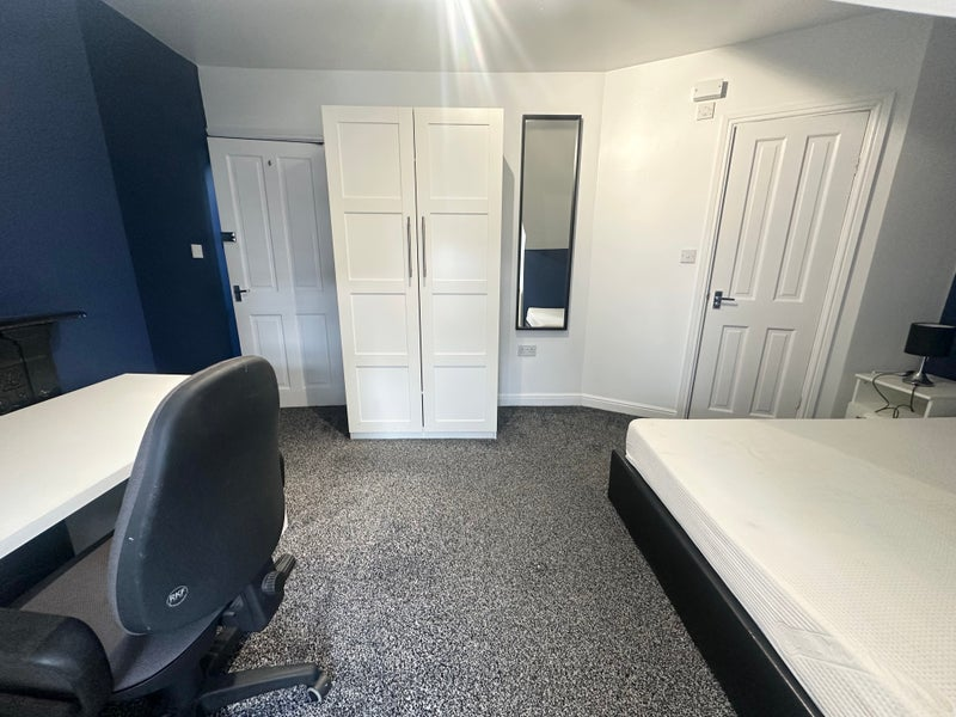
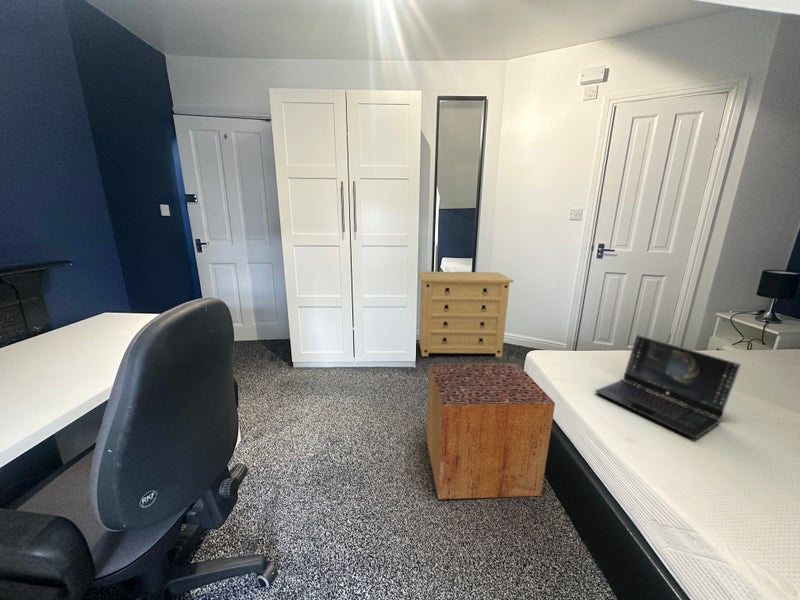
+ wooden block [426,362,556,500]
+ laptop [594,334,742,439]
+ dresser [418,271,514,358]
